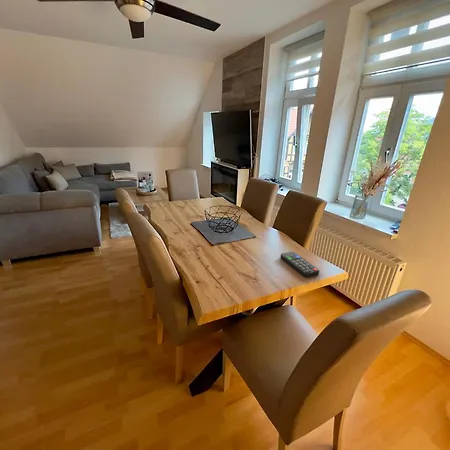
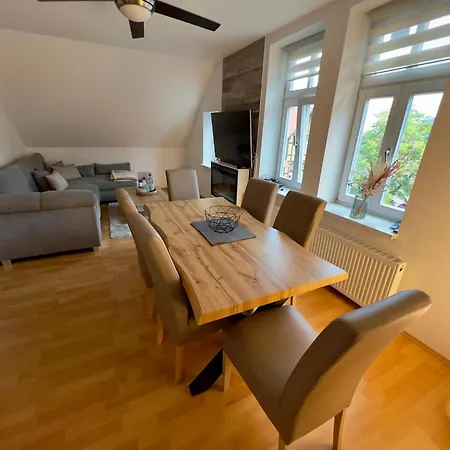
- remote control [279,251,320,278]
